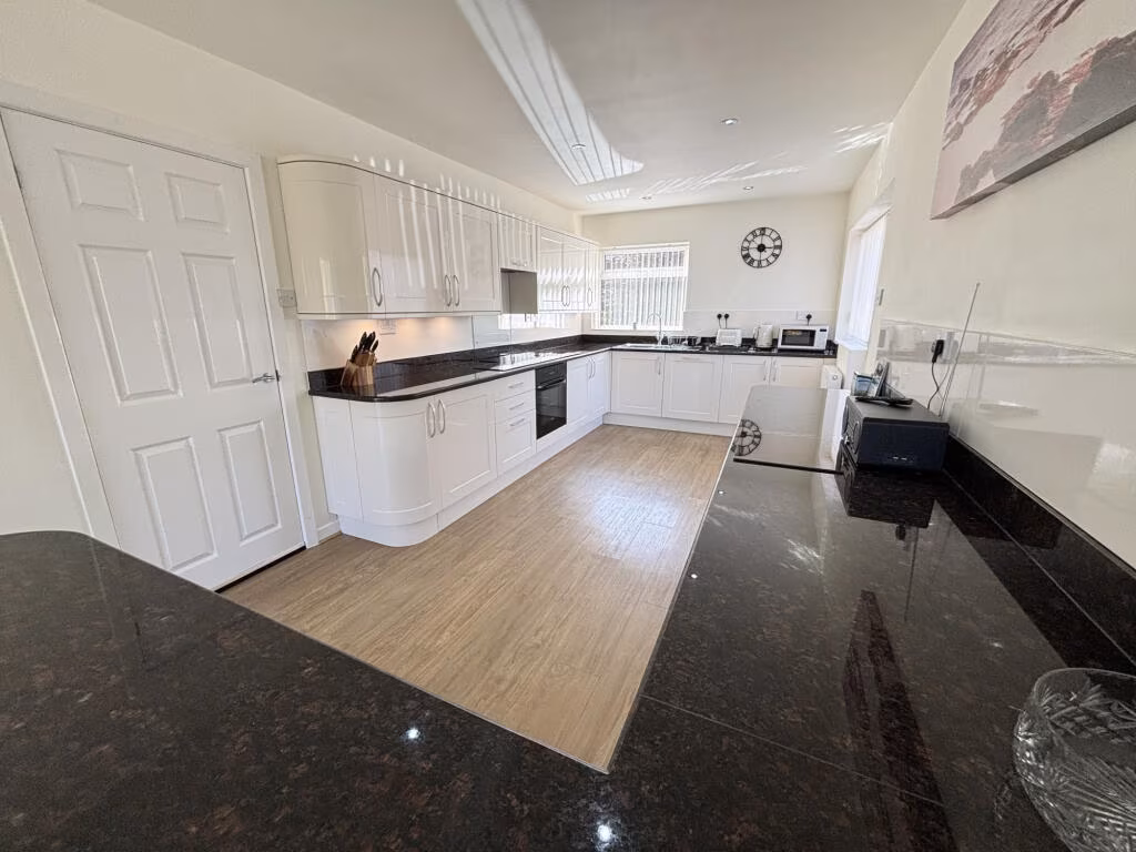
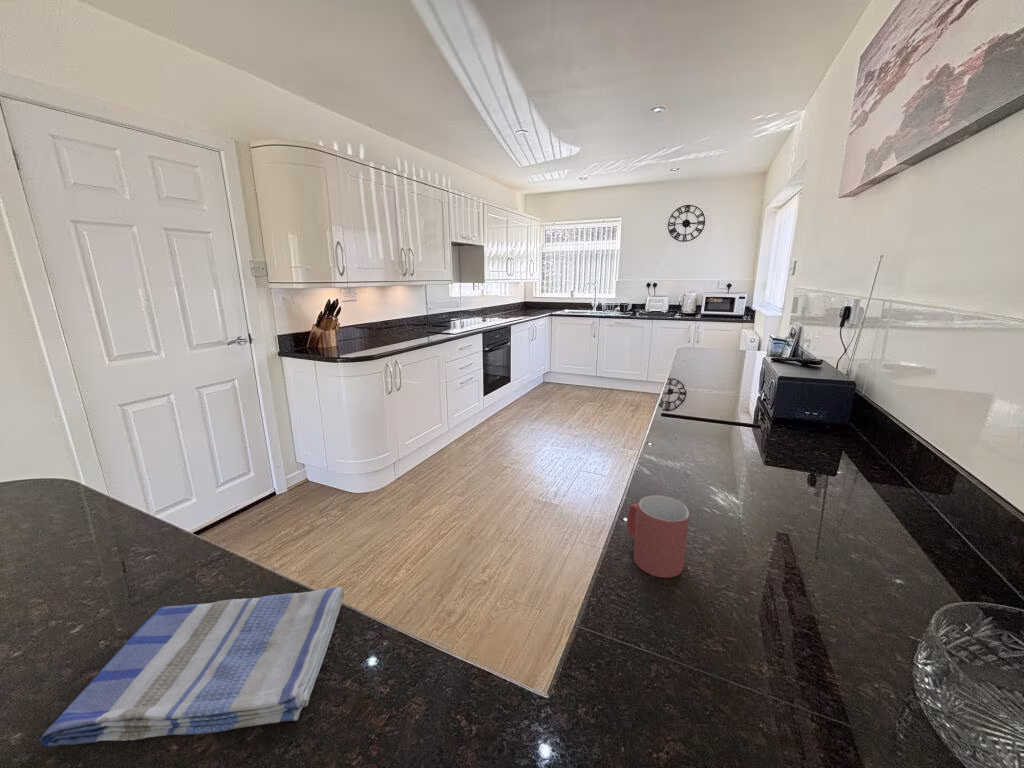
+ dish towel [39,586,345,747]
+ mug [626,494,690,579]
